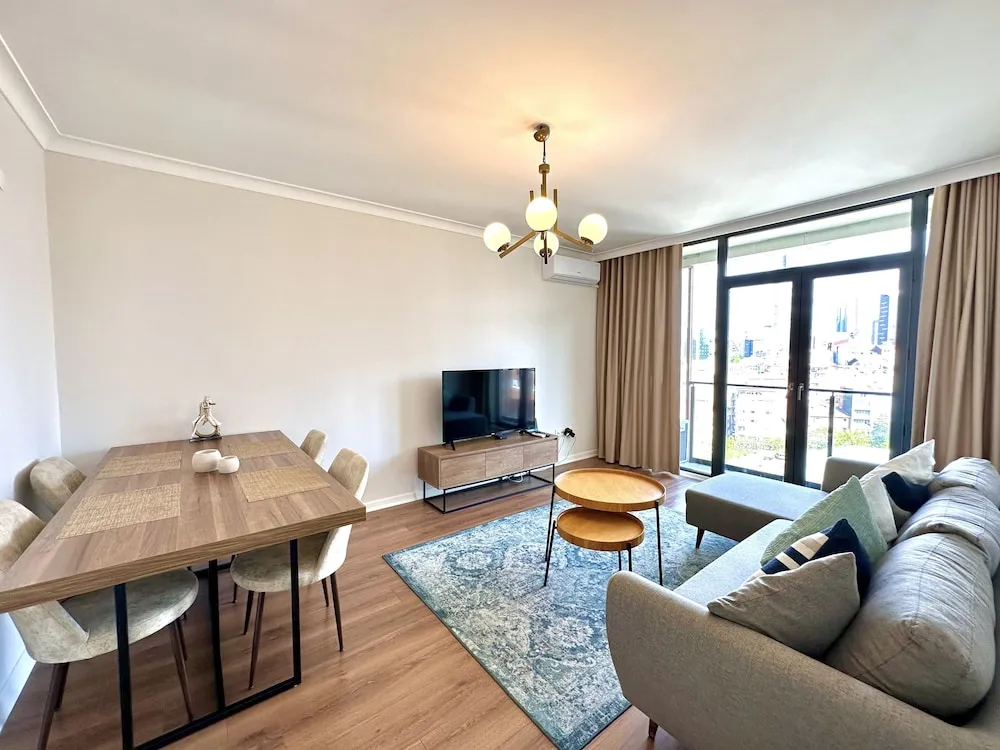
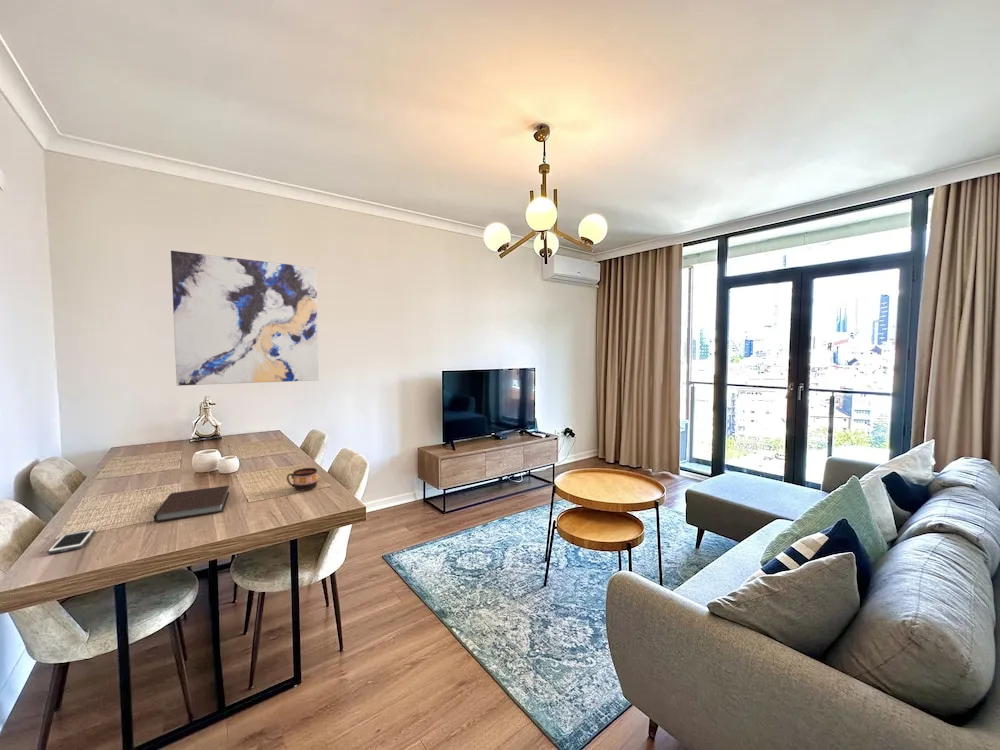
+ wall art [170,250,320,387]
+ cup [286,467,319,492]
+ cell phone [46,528,96,555]
+ notebook [153,485,230,523]
